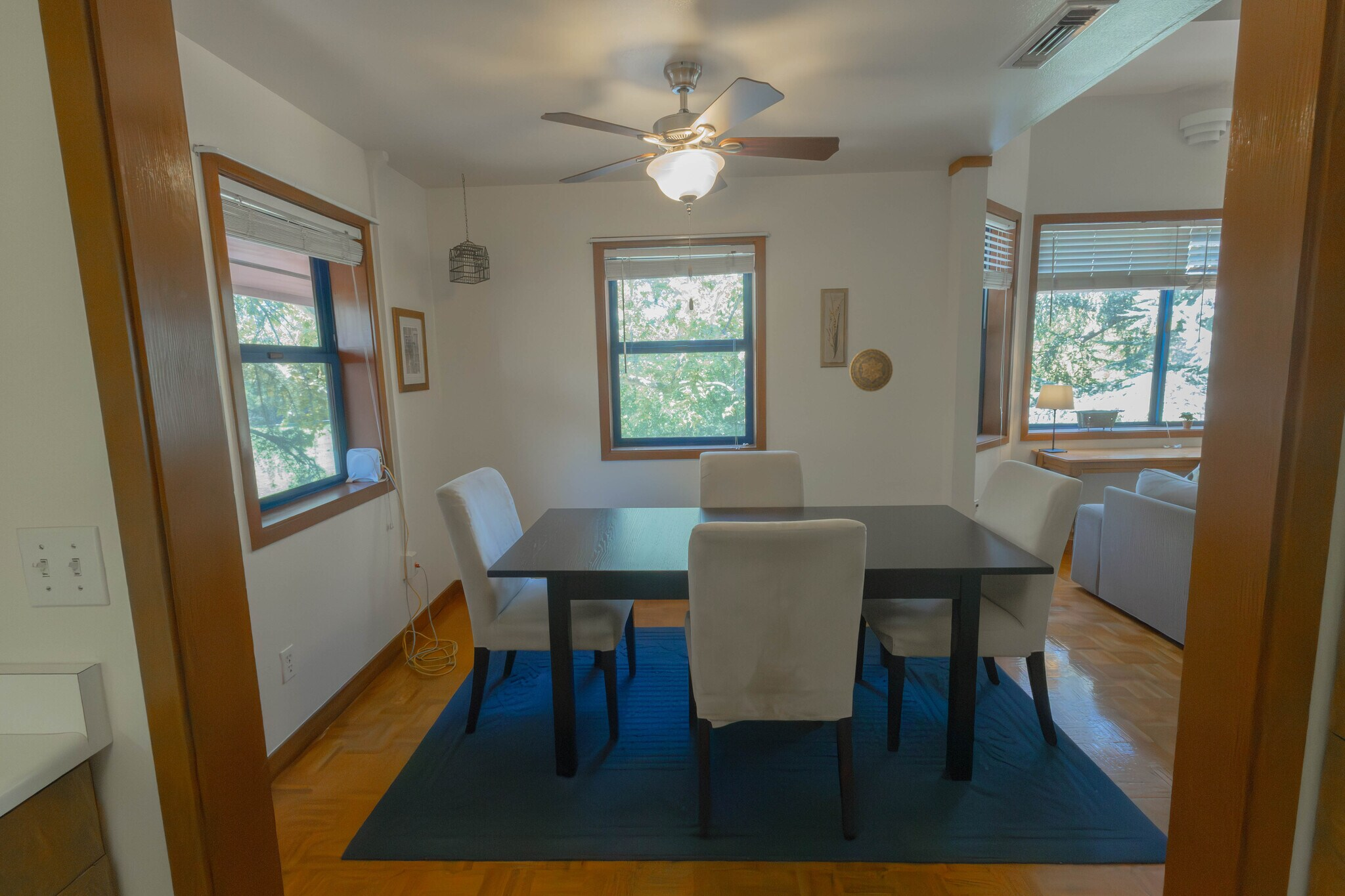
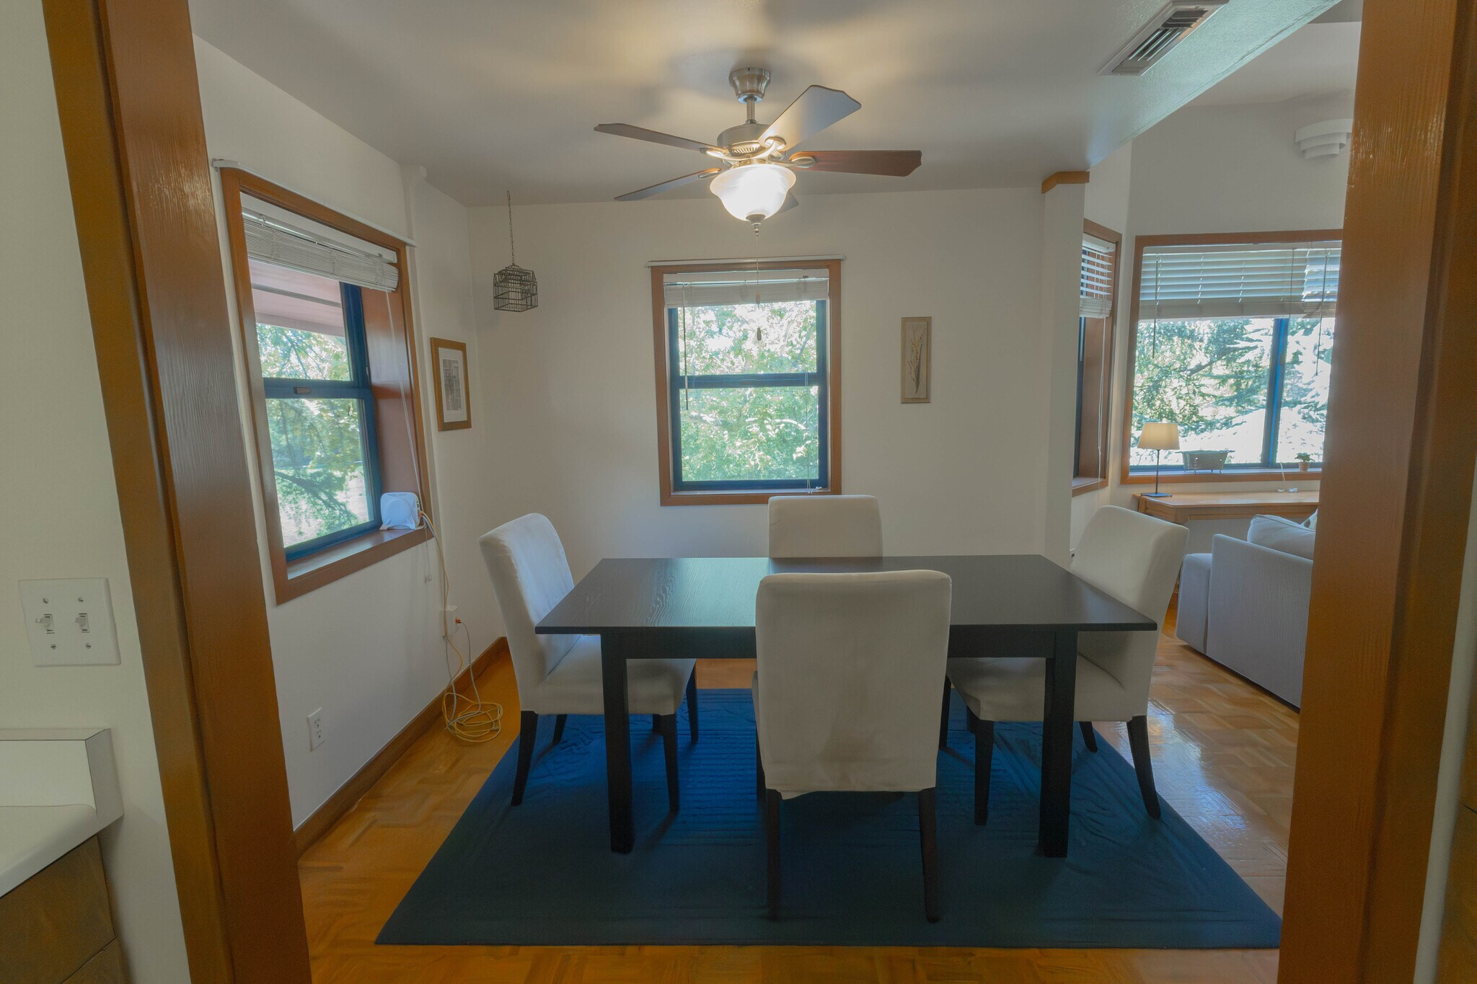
- decorative plate [849,348,894,393]
